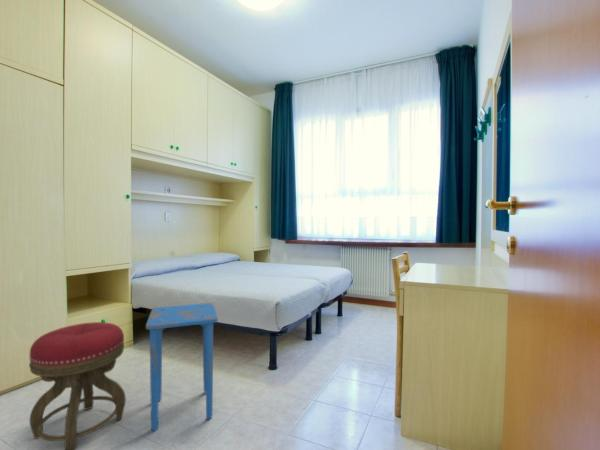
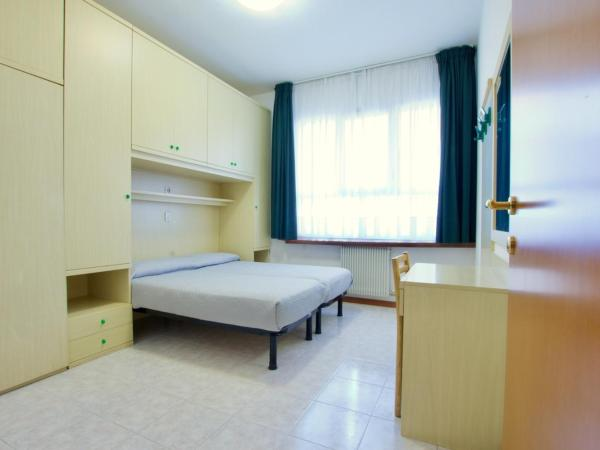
- side table [145,302,219,432]
- stool [28,321,127,450]
